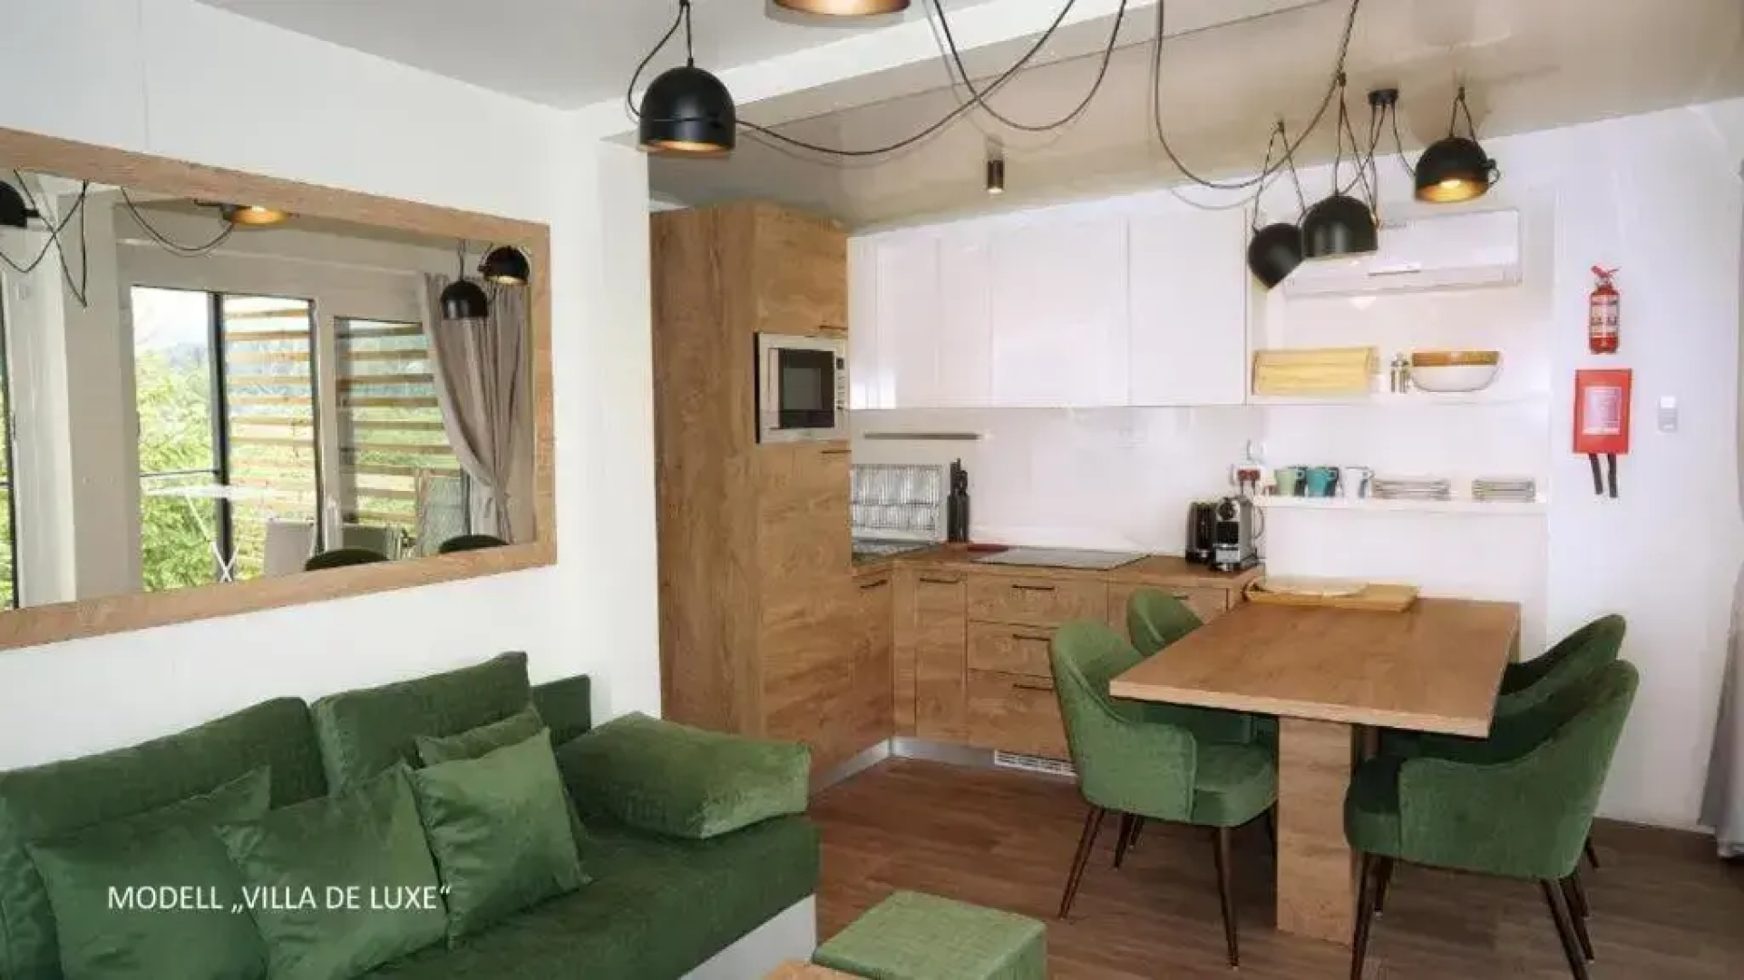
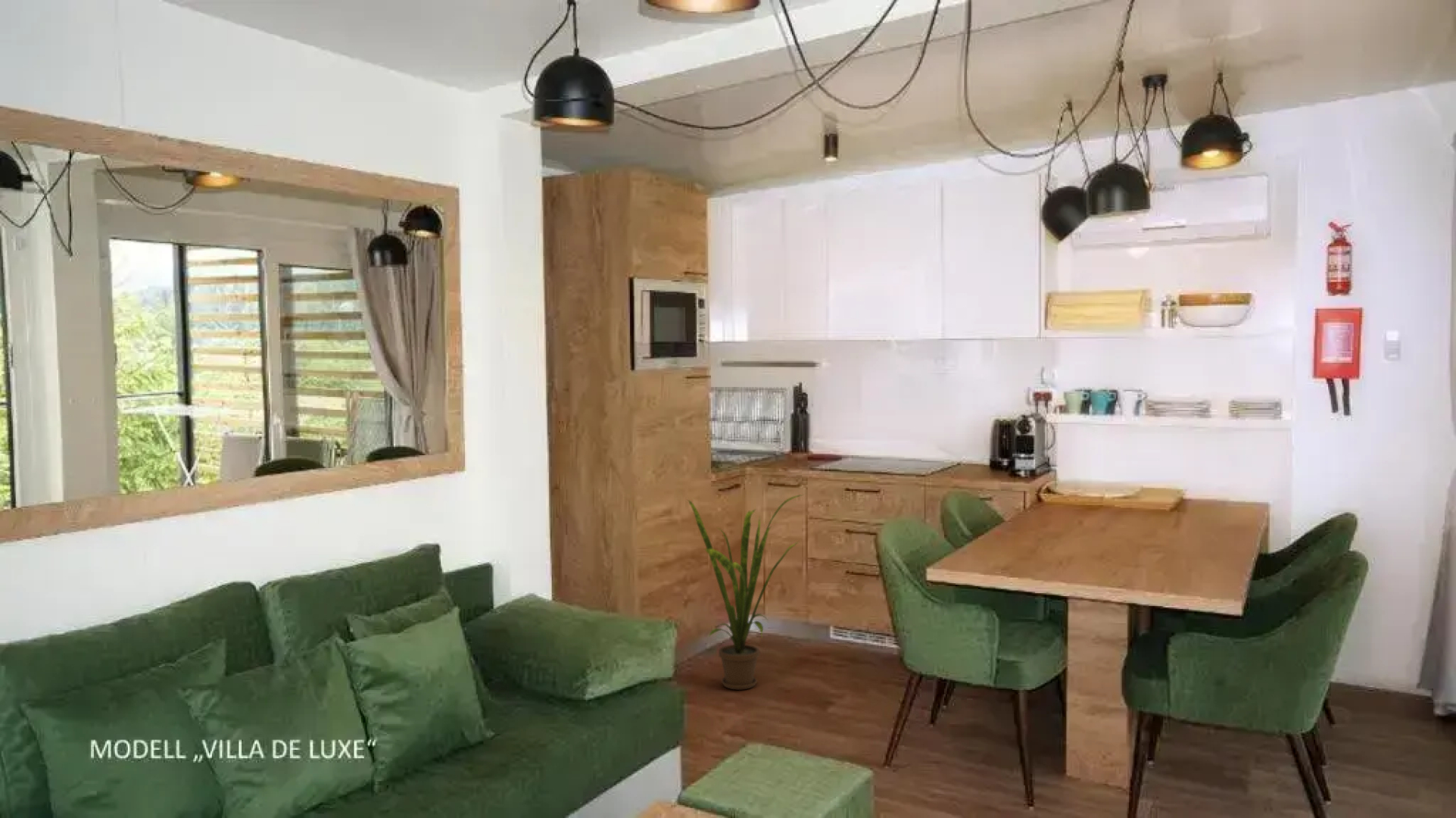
+ house plant [687,494,803,691]
